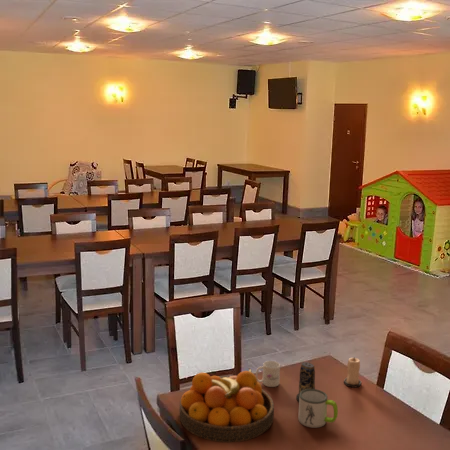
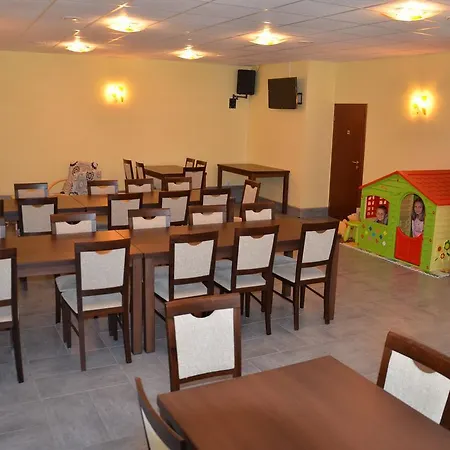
- candle [295,361,316,403]
- candle [343,356,363,389]
- mug [255,360,281,388]
- fruit bowl [178,367,275,444]
- mug [297,388,339,429]
